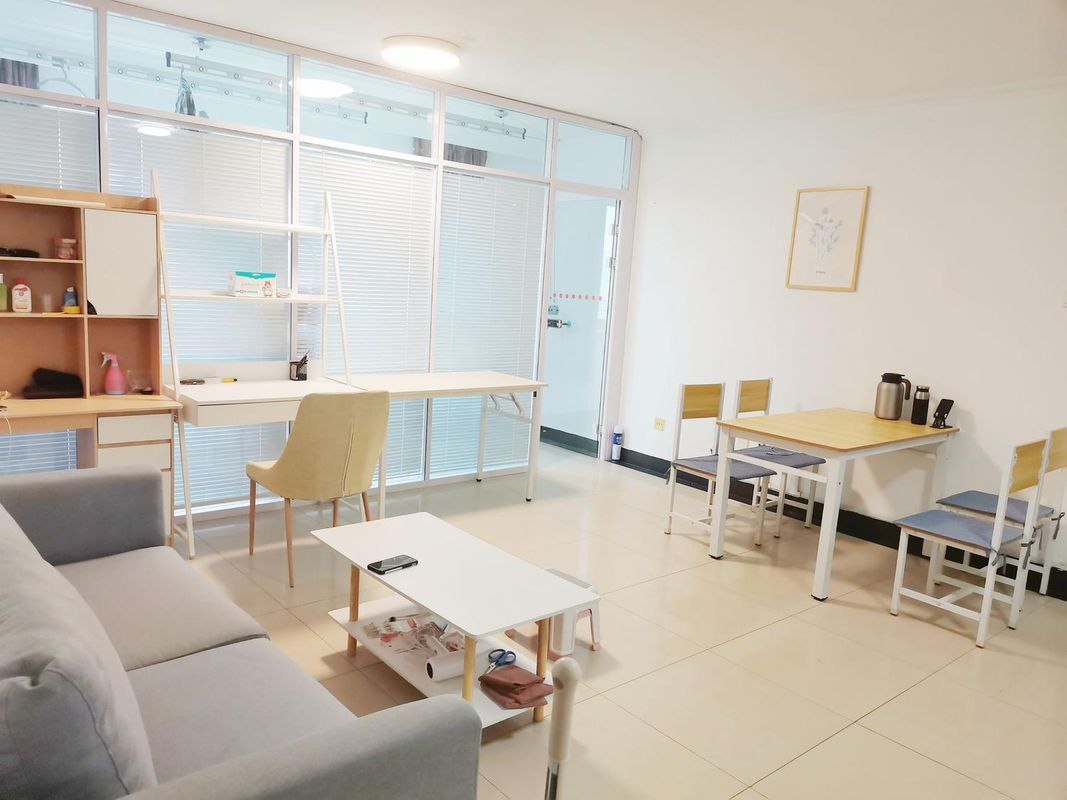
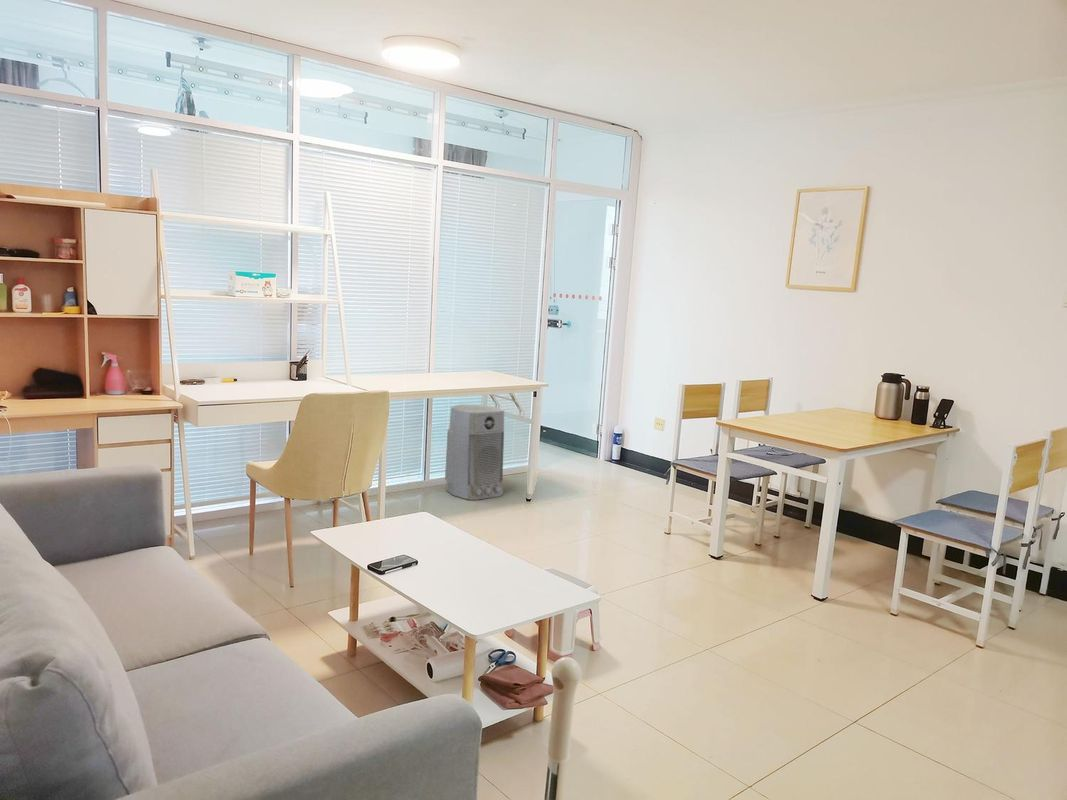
+ air purifier [444,404,505,501]
